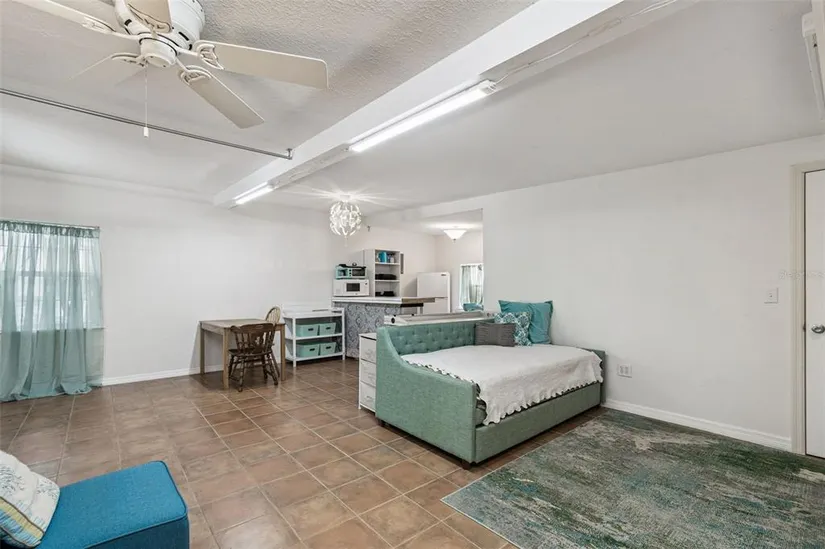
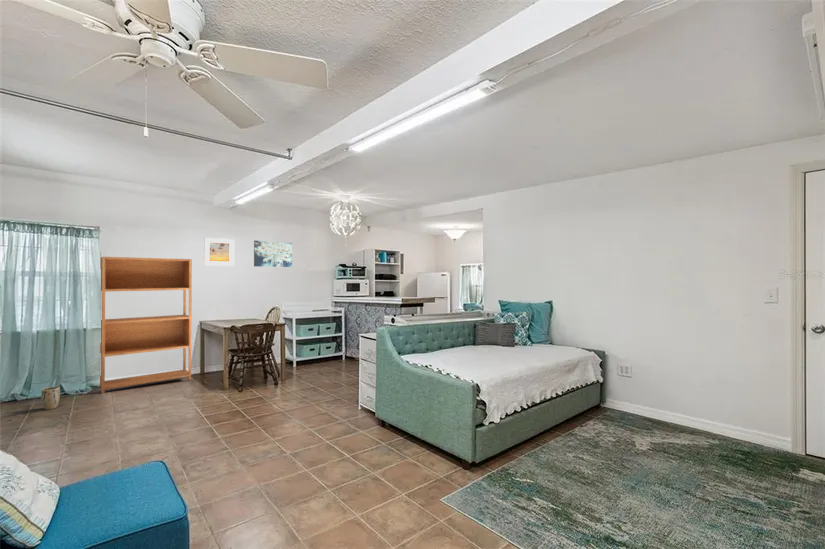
+ bookshelf [99,256,193,394]
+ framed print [203,237,235,267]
+ plant pot [40,386,61,411]
+ wall art [253,239,293,268]
